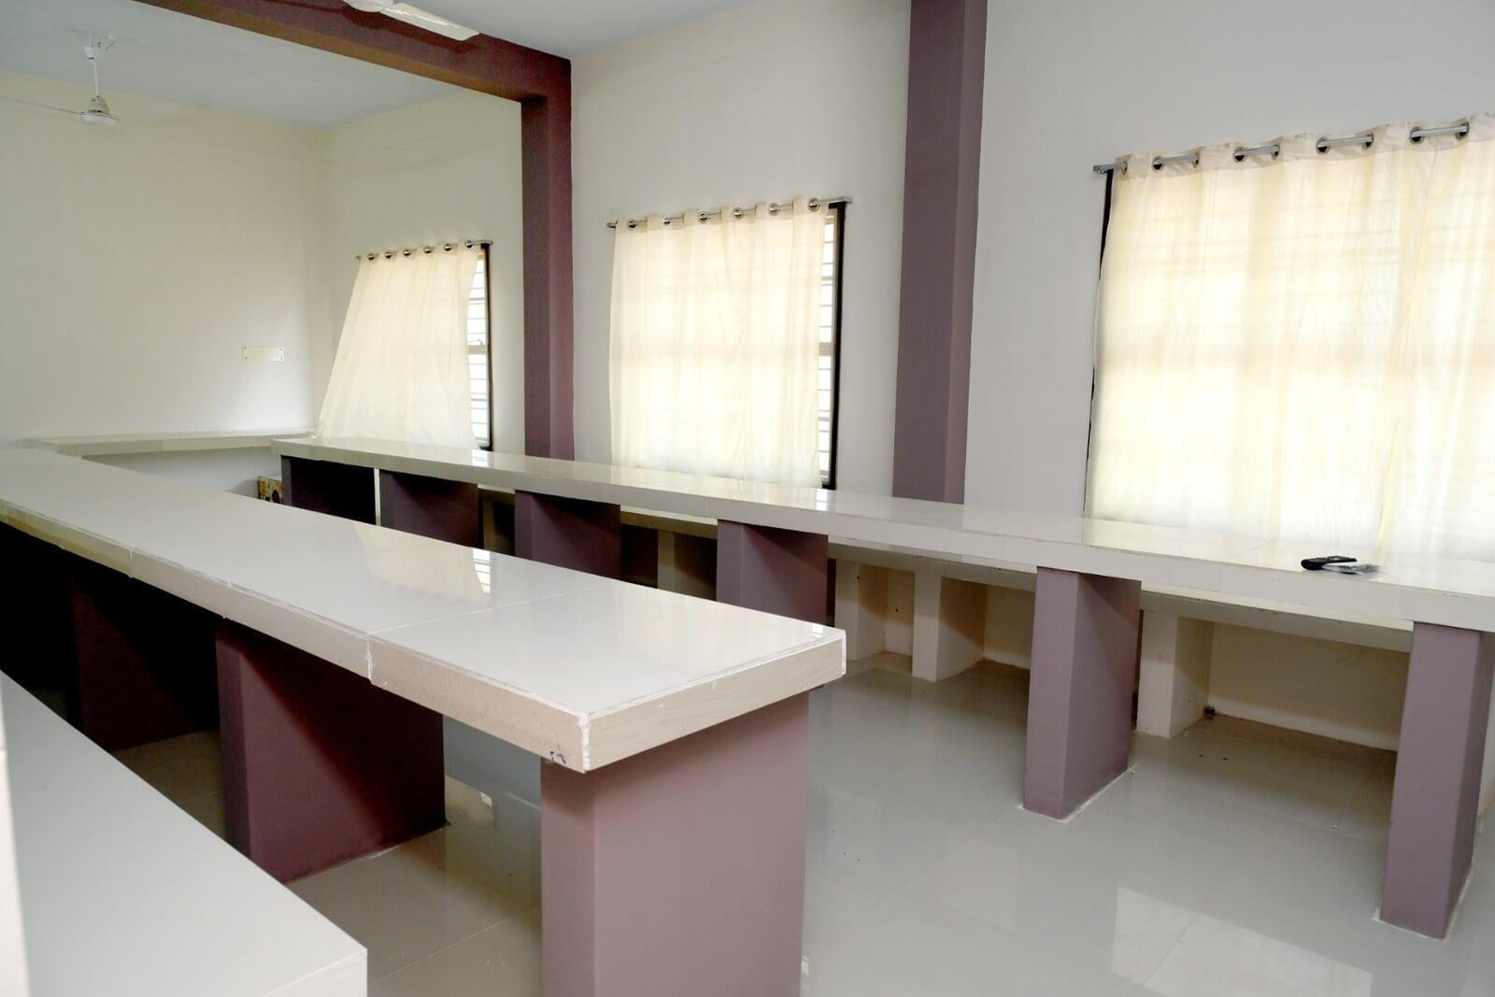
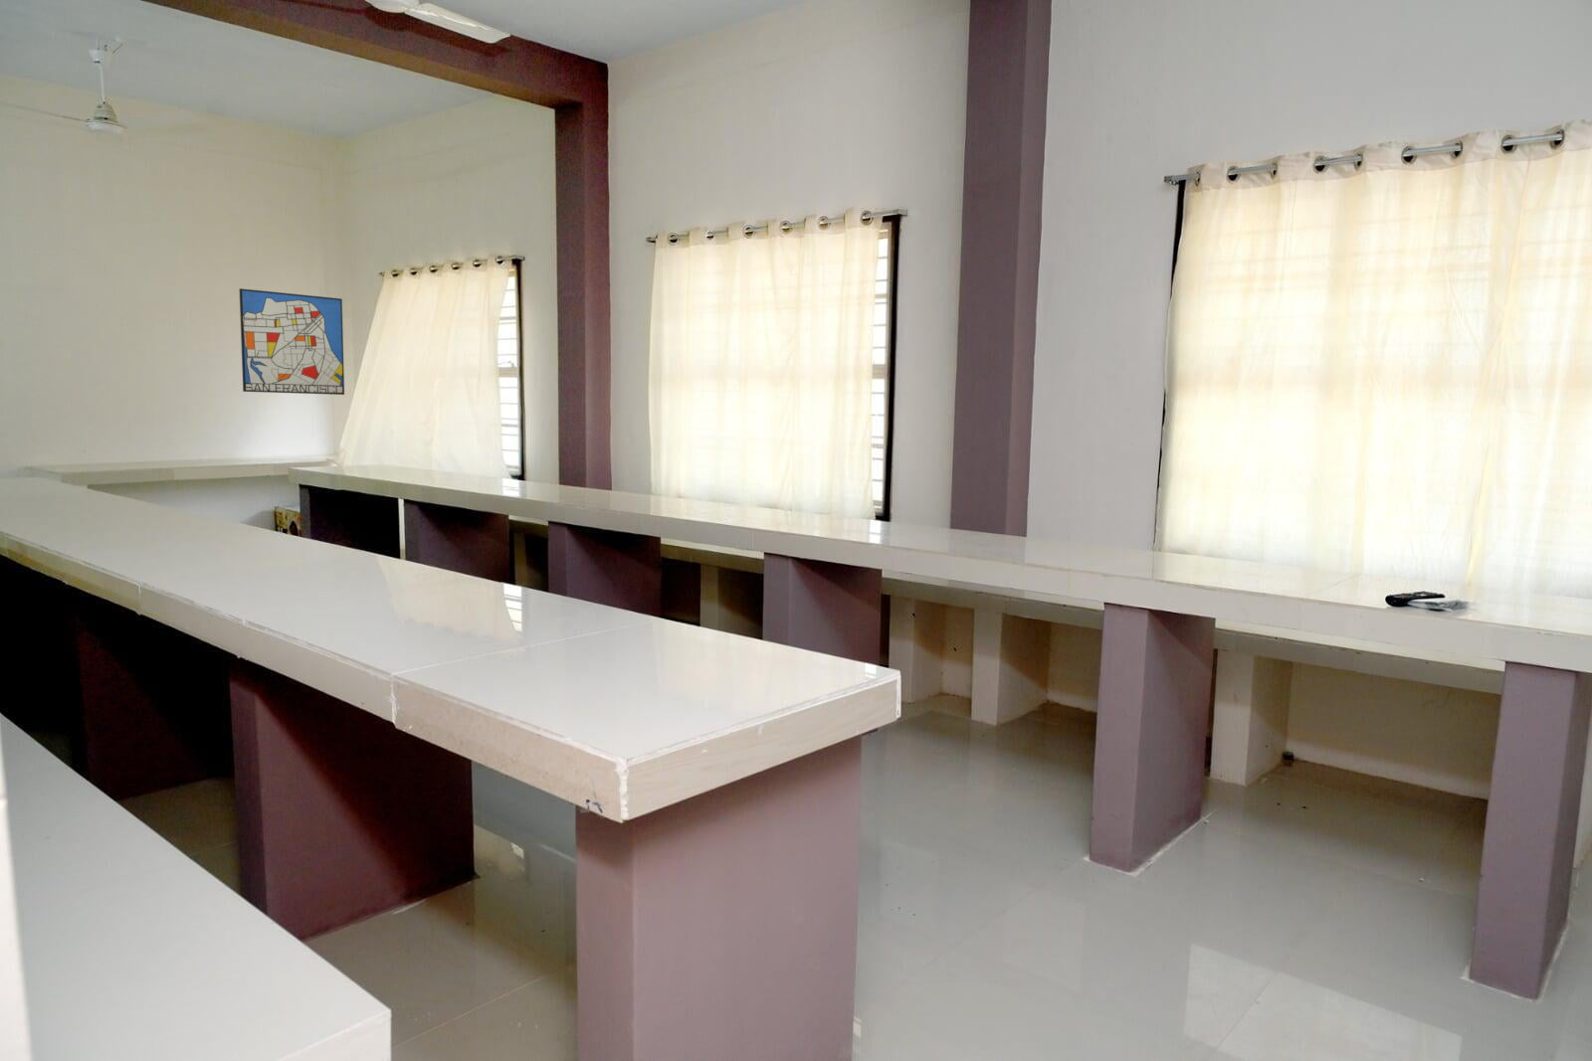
+ wall art [239,288,345,396]
